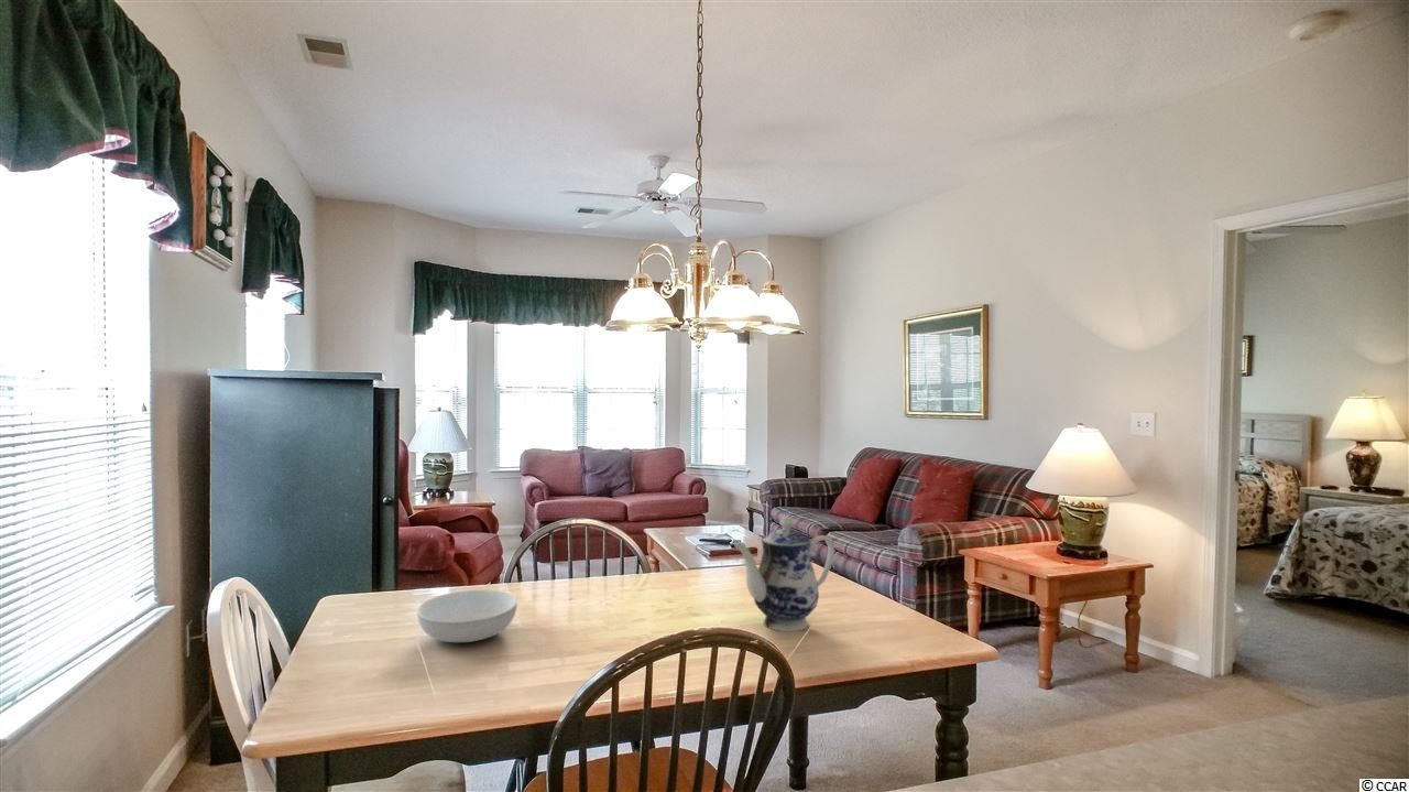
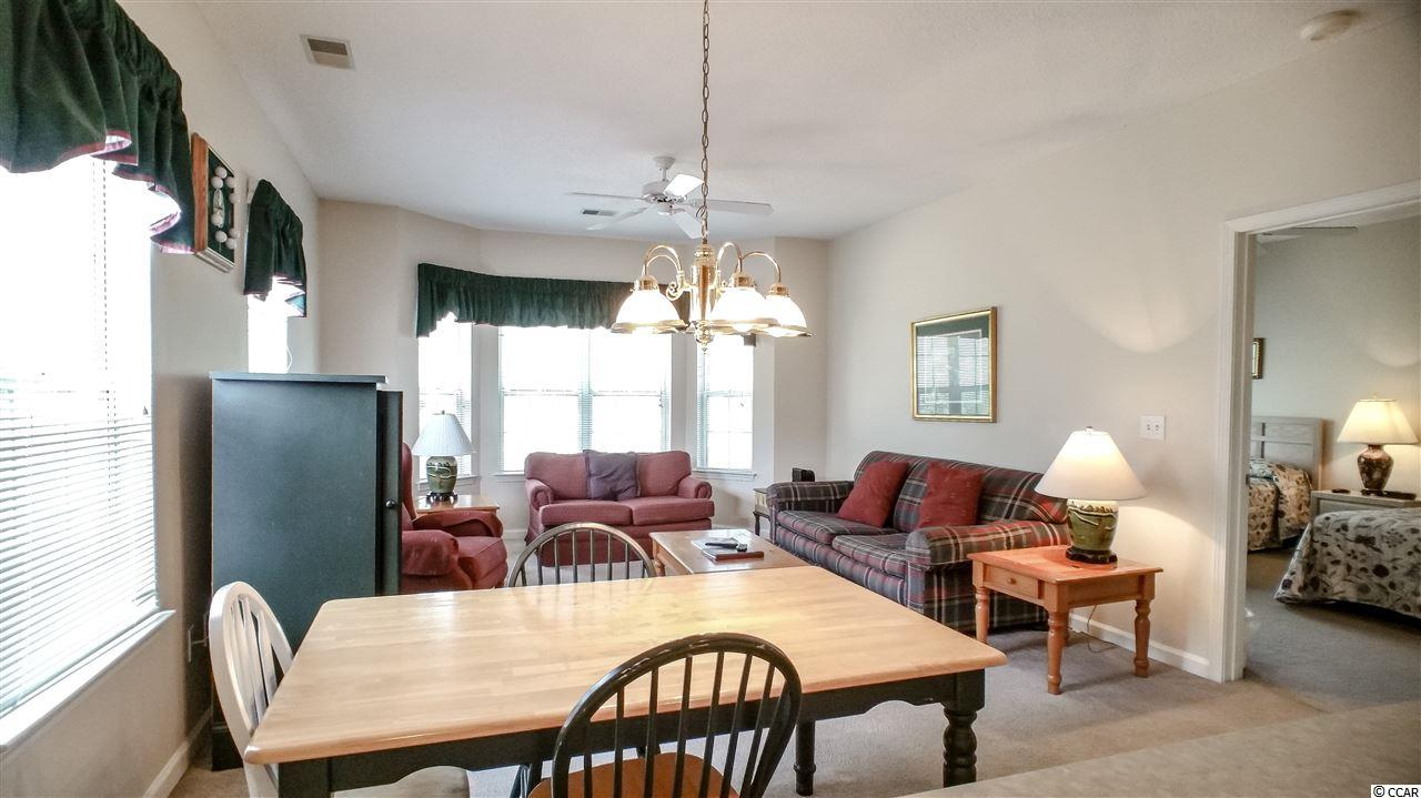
- serving bowl [416,589,518,643]
- teapot [734,516,835,632]
